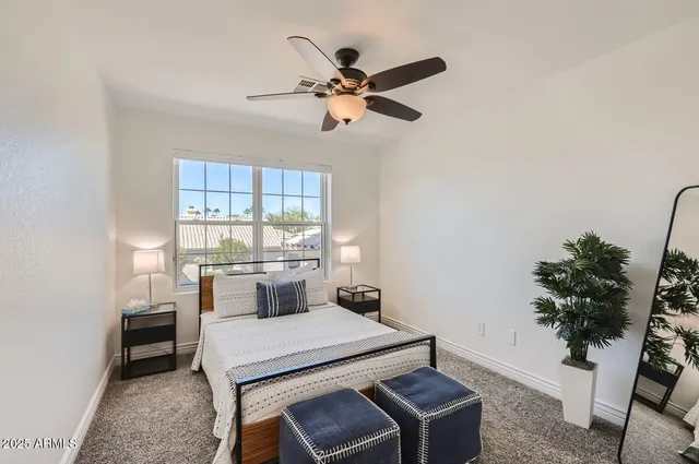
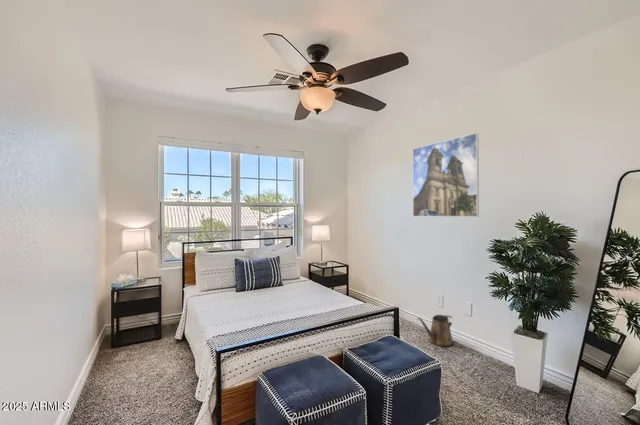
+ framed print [412,132,480,218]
+ watering can [416,314,454,347]
